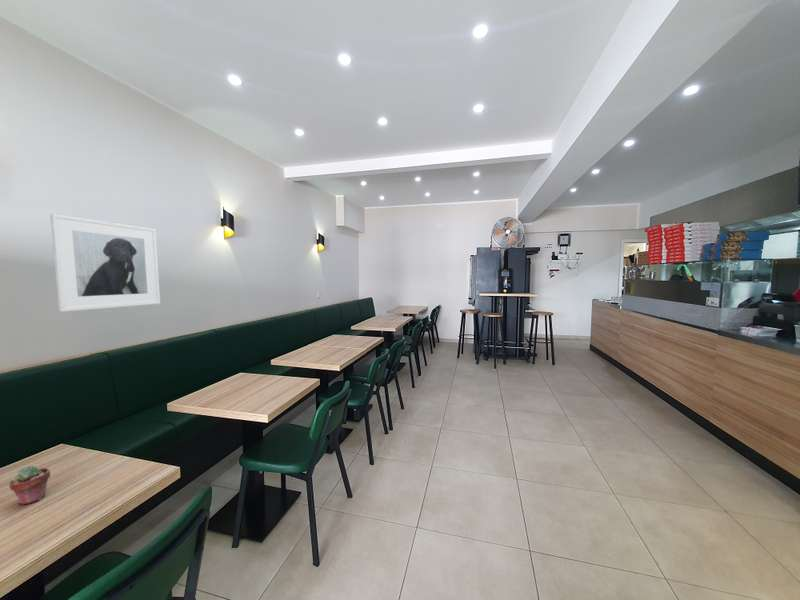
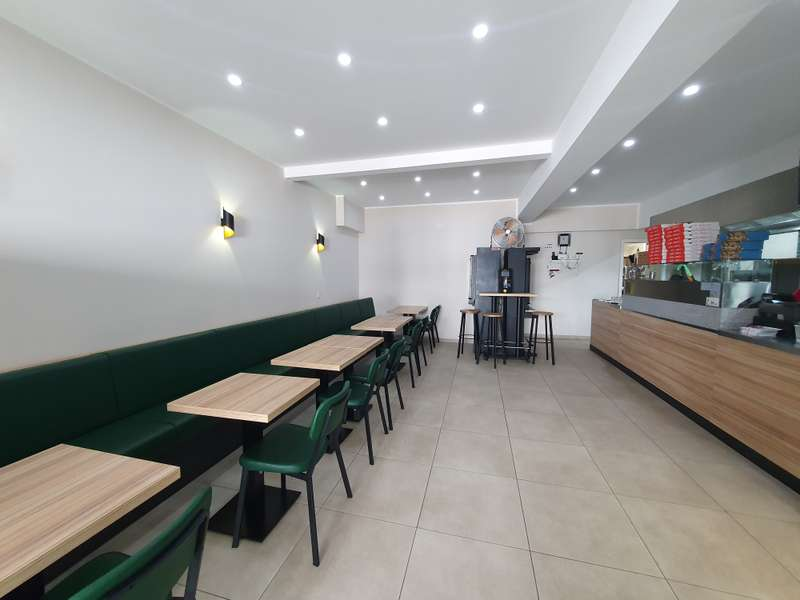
- potted succulent [8,465,51,506]
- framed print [49,212,161,313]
